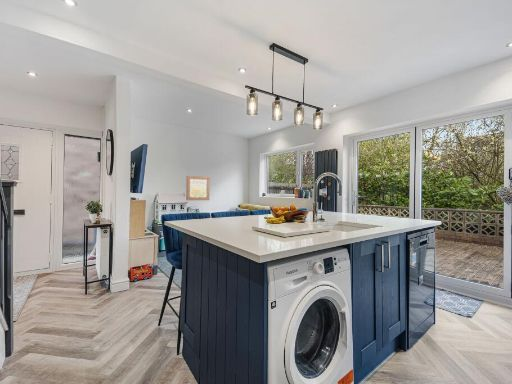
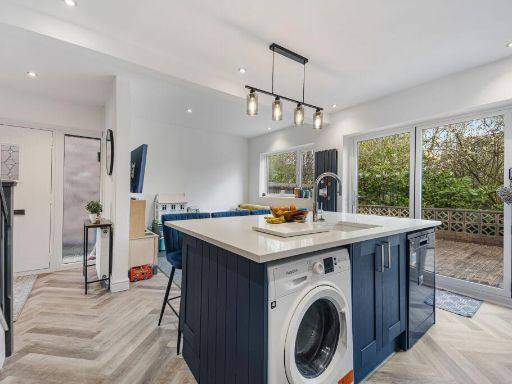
- wall art [185,175,211,201]
